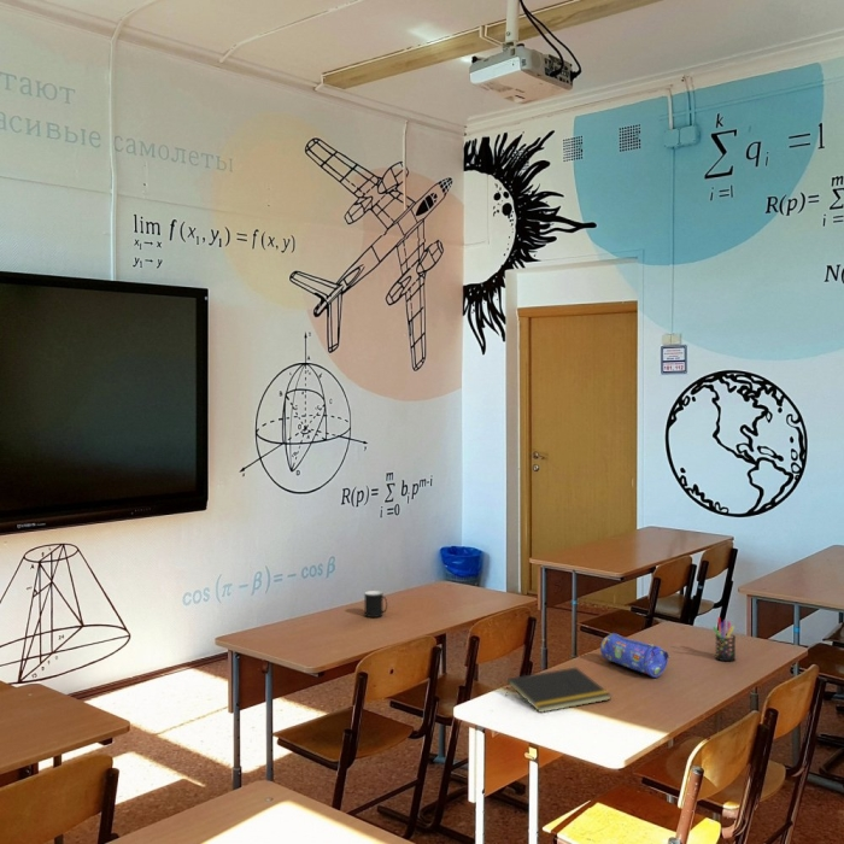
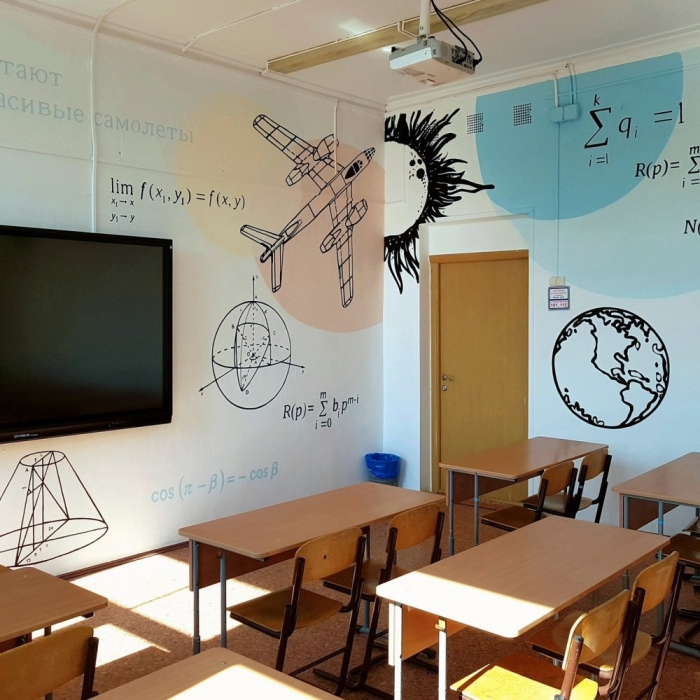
- pen holder [711,616,737,662]
- notepad [505,667,613,714]
- cup [363,590,388,619]
- pencil case [599,632,670,679]
